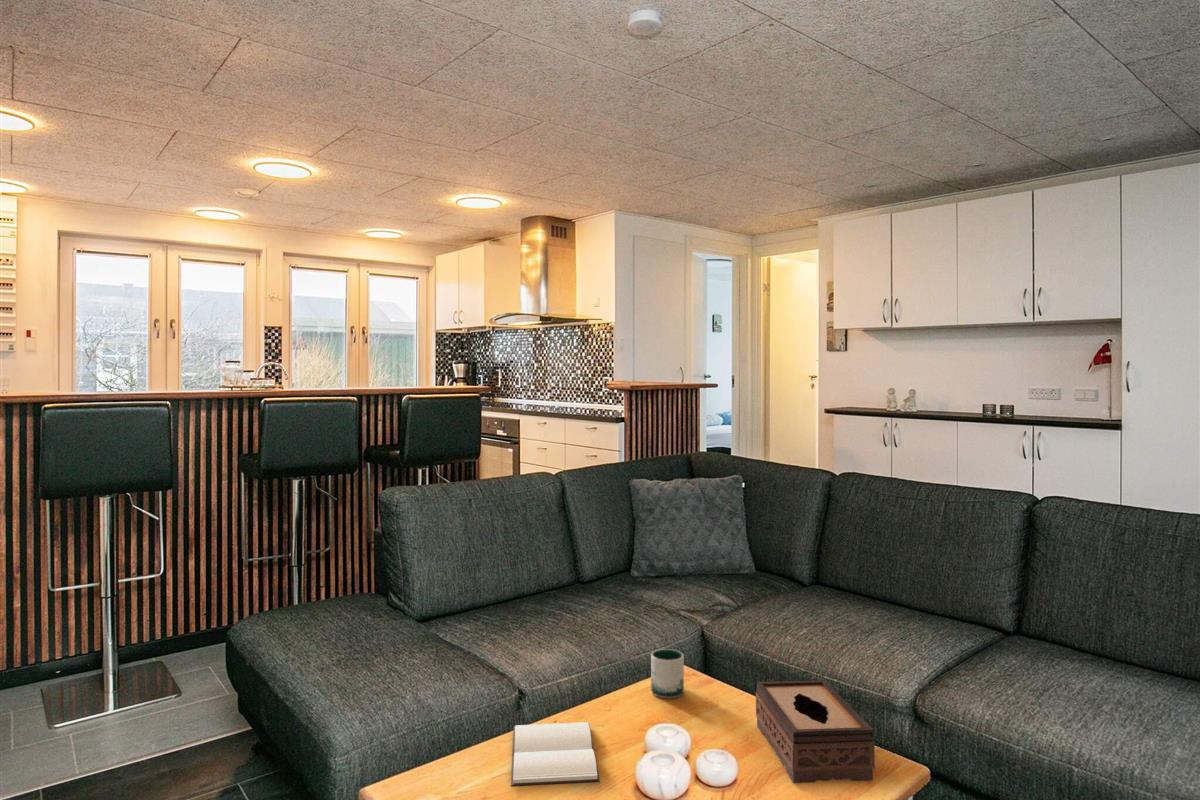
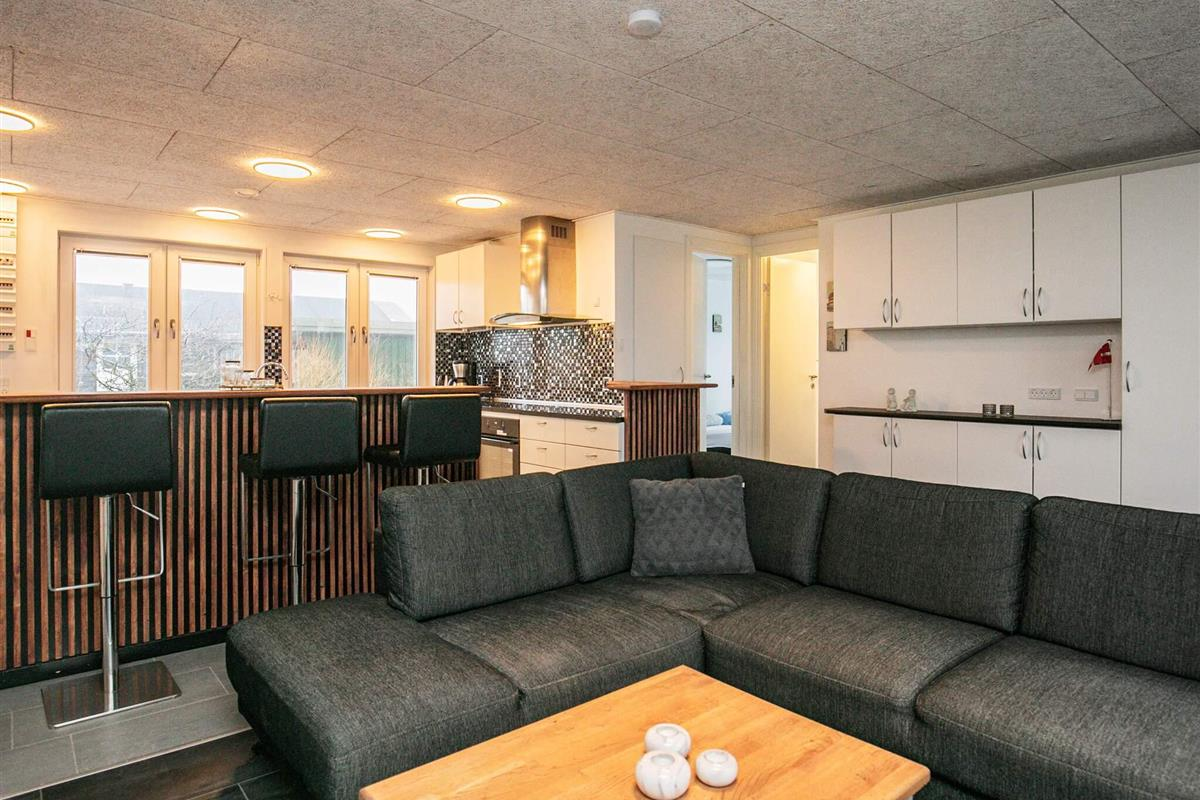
- mug [650,648,685,699]
- book [510,721,601,788]
- tissue box [755,680,876,784]
